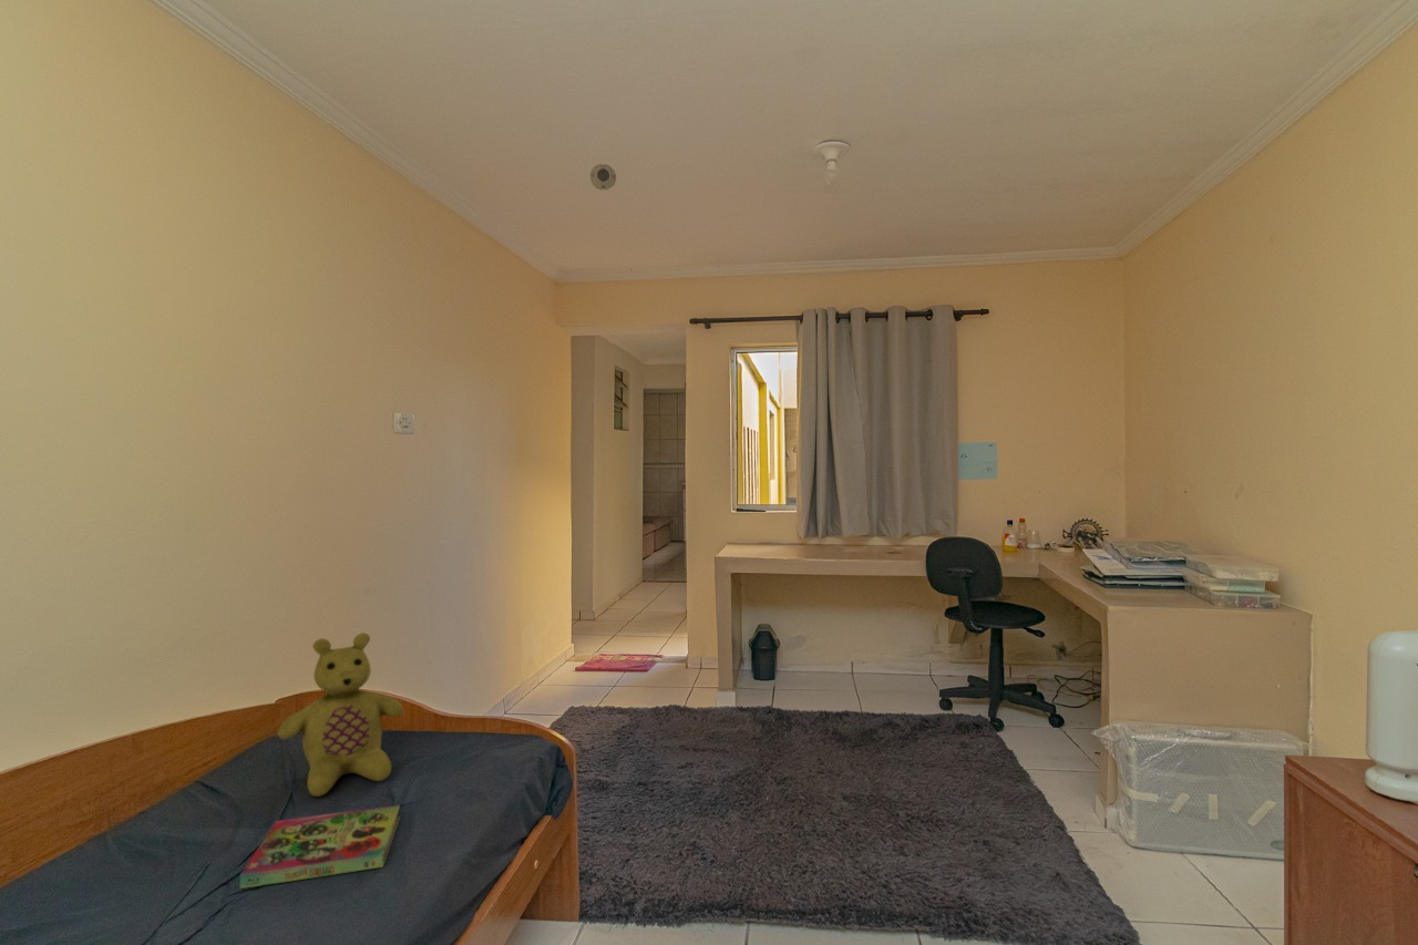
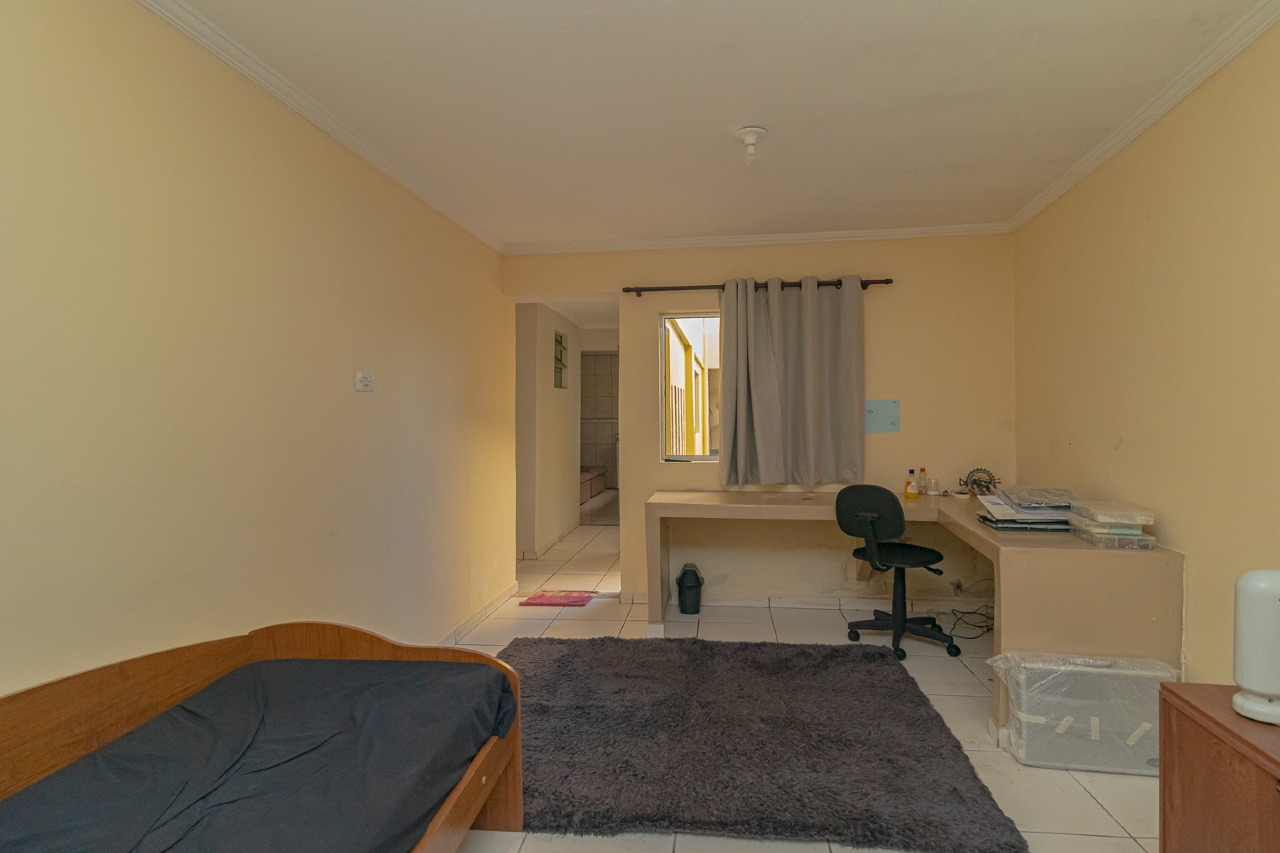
- smoke detector [589,163,617,192]
- stuffed bear [276,631,404,798]
- book [239,804,401,890]
